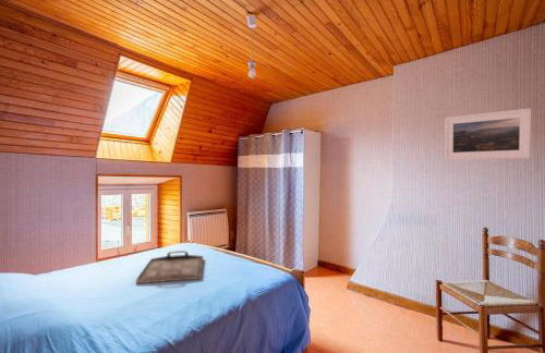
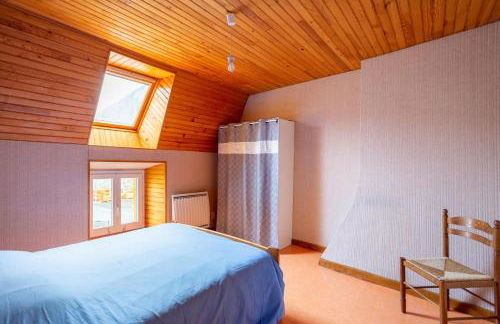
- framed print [444,107,532,161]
- serving tray [135,249,204,284]
